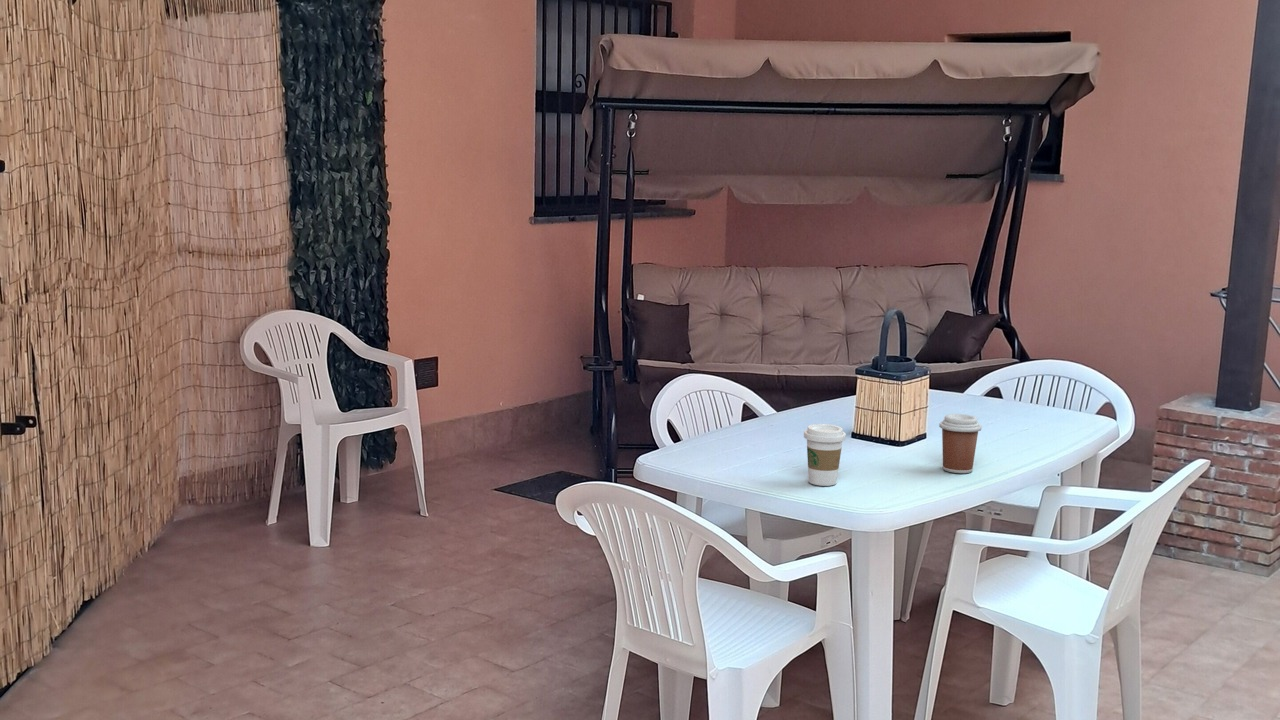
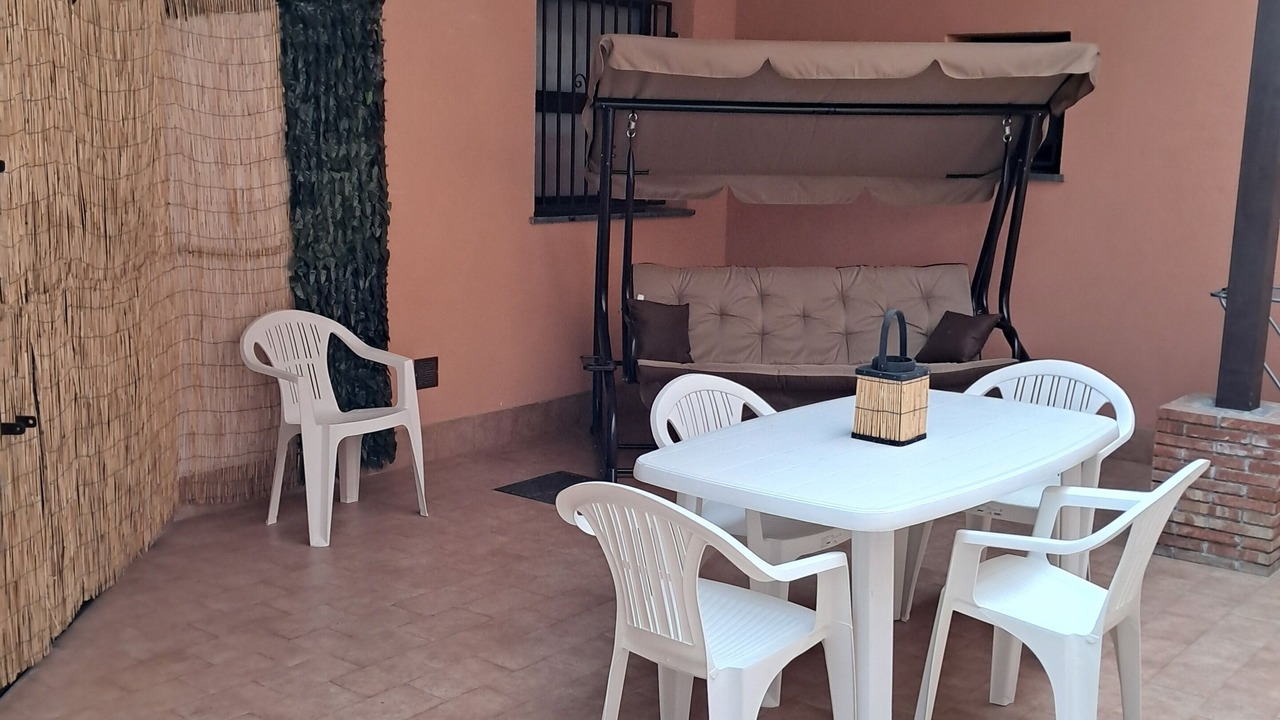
- coffee cup [938,413,983,474]
- coffee cup [803,423,847,487]
